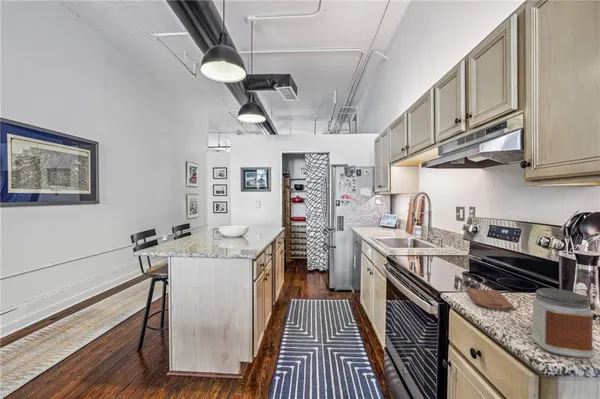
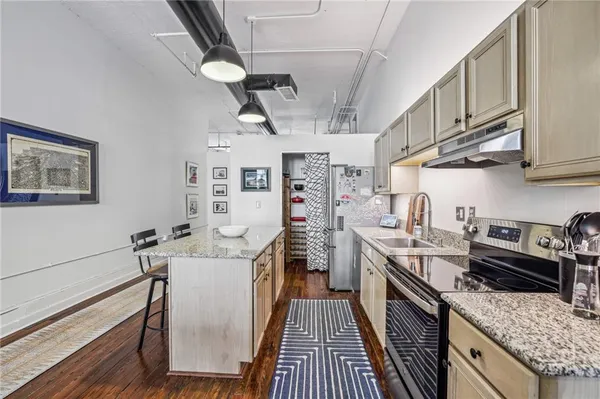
- jar [530,287,595,359]
- cutting board [465,287,514,311]
